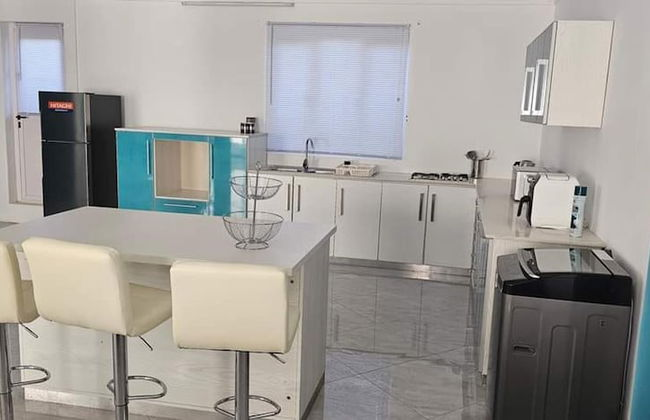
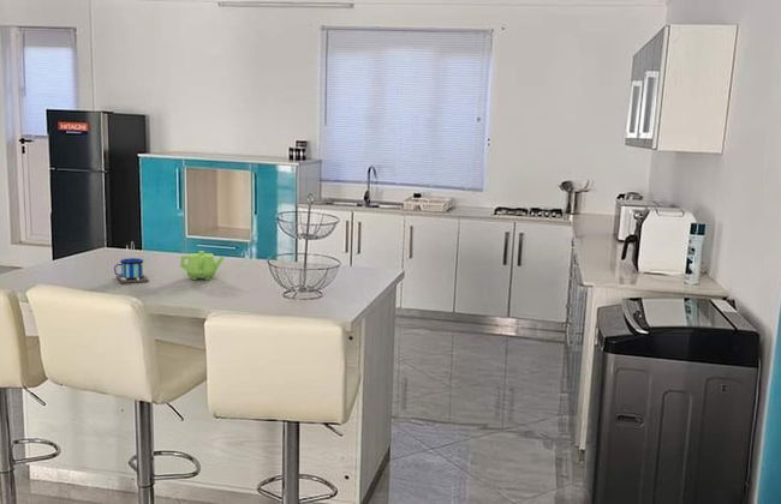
+ teapot [179,250,226,281]
+ mug [113,242,150,284]
